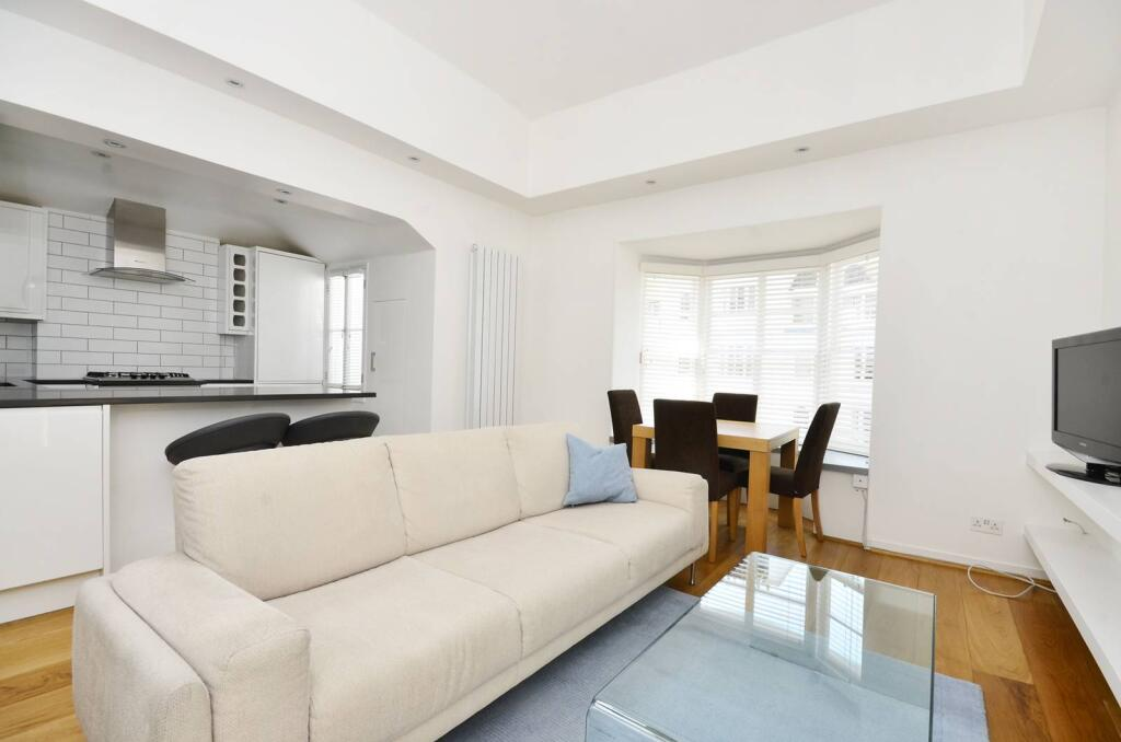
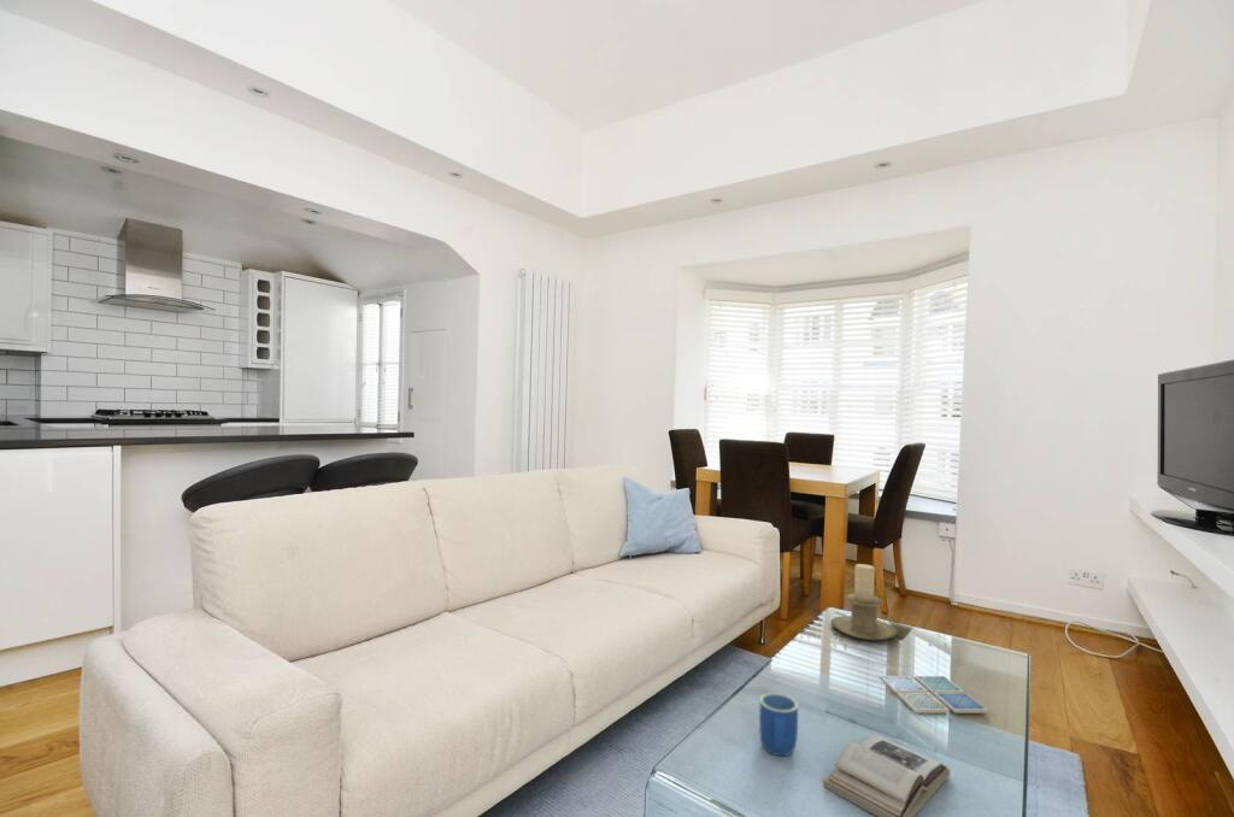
+ mug [758,692,799,757]
+ drink coaster [879,675,989,715]
+ book [822,734,951,817]
+ candle holder [829,563,899,641]
